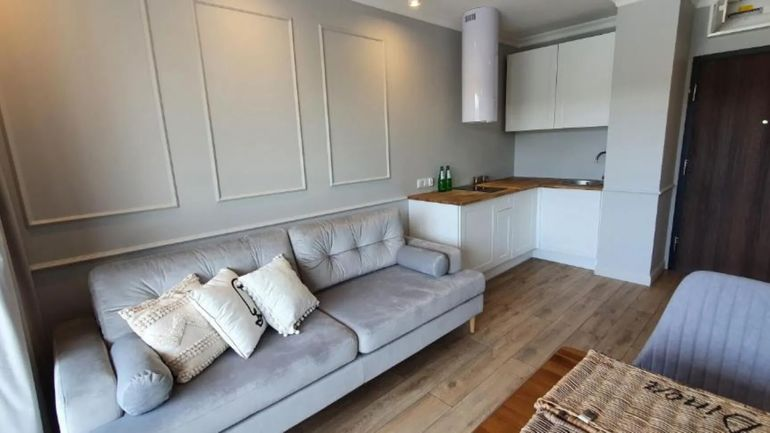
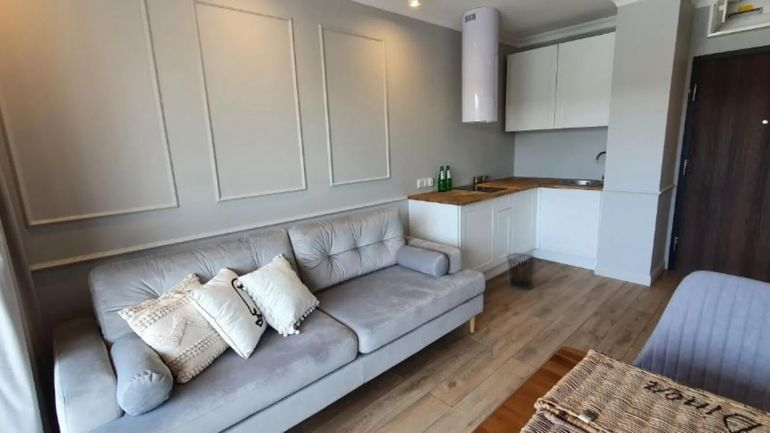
+ waste bin [506,252,537,291]
